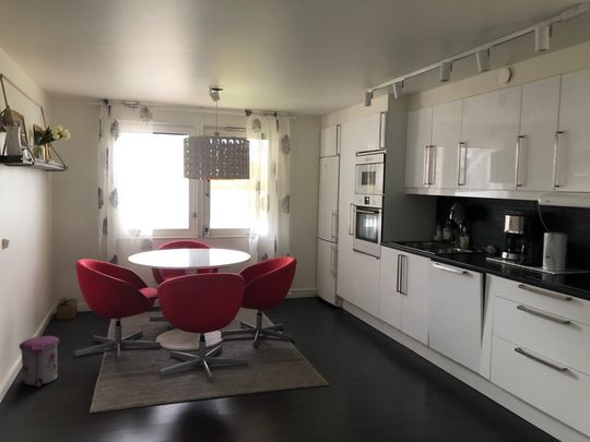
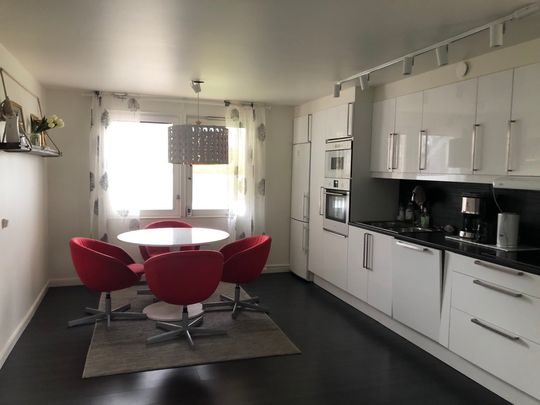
- trash can [19,335,60,389]
- cardboard box [56,295,79,321]
